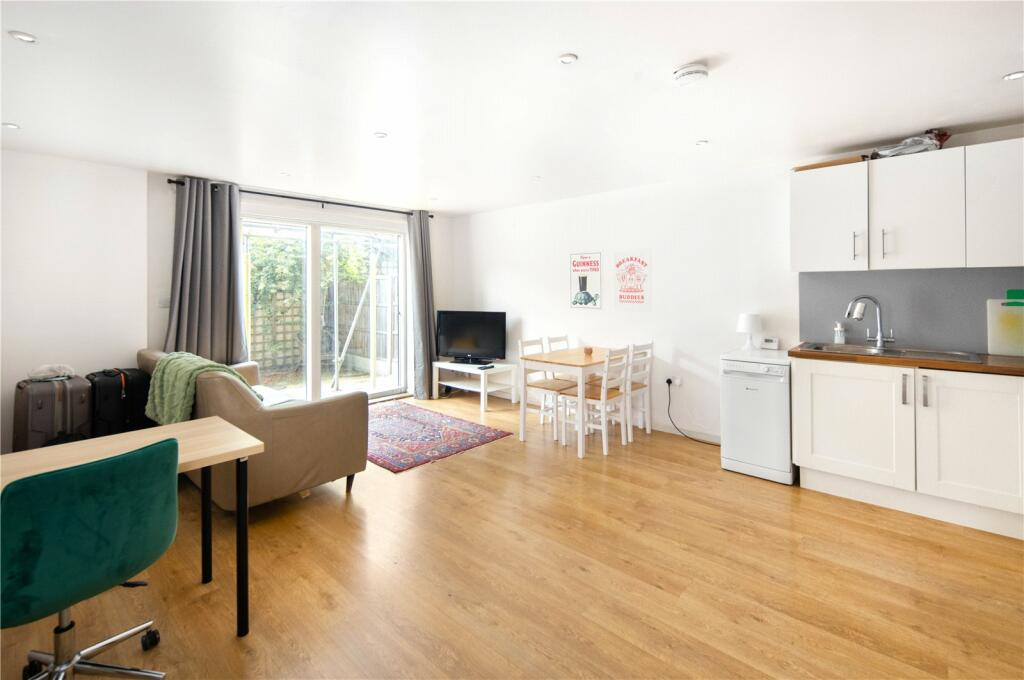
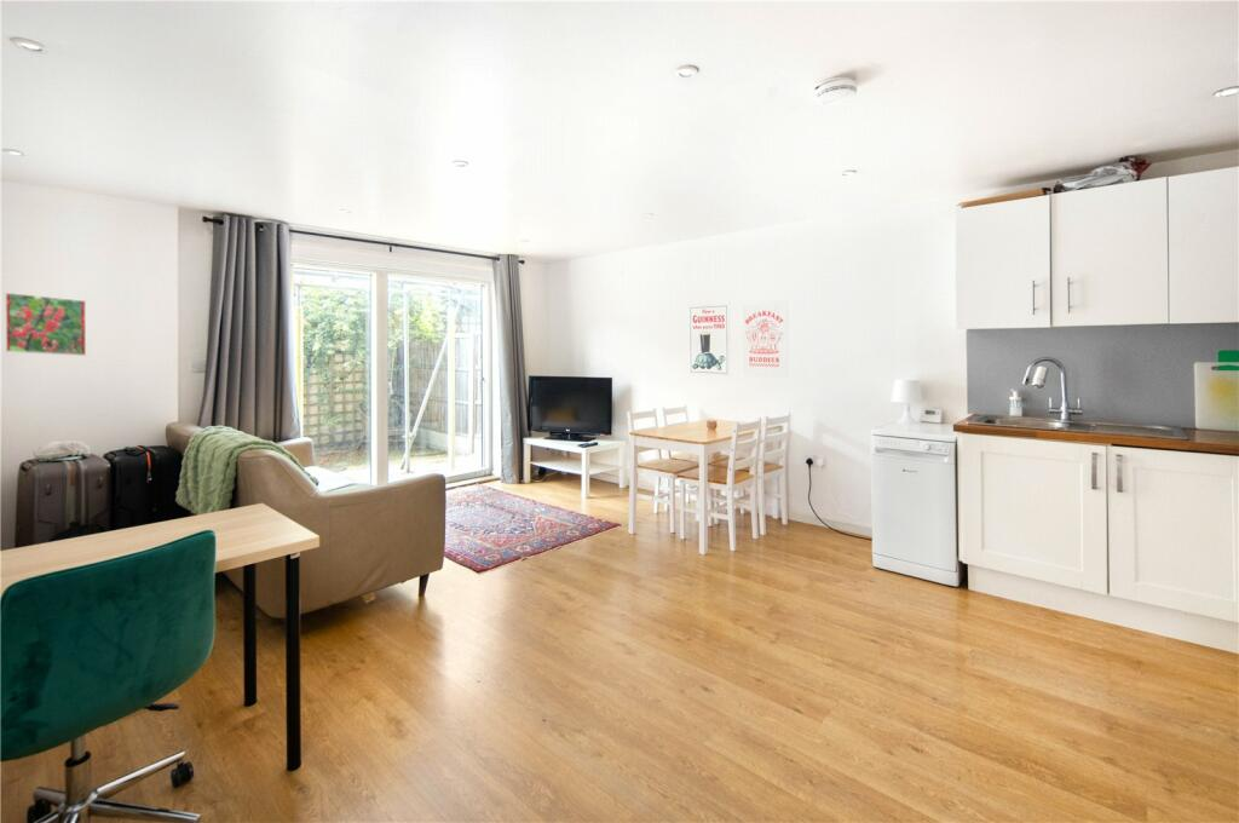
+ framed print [4,292,87,357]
